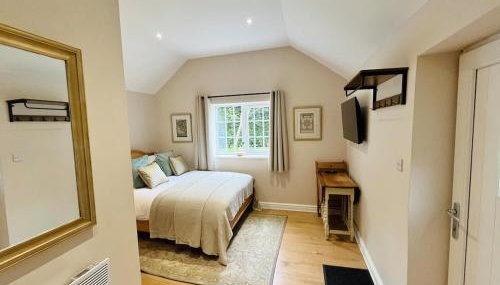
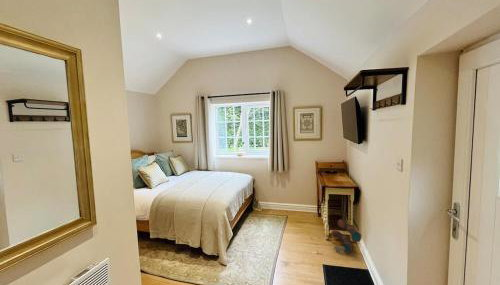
+ boots [330,218,362,254]
